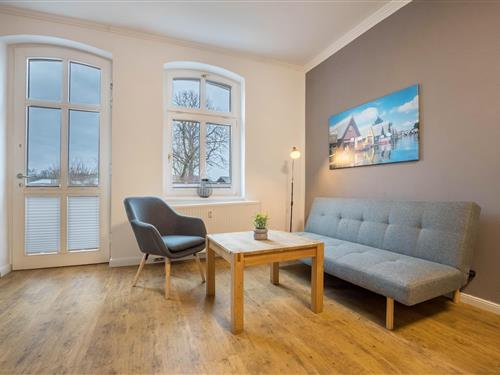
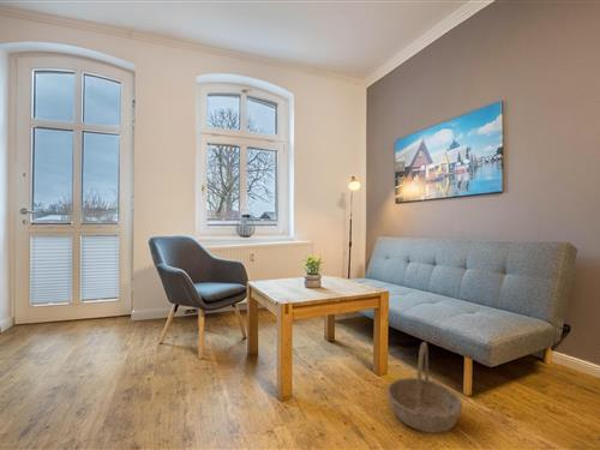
+ basket [386,341,463,434]
